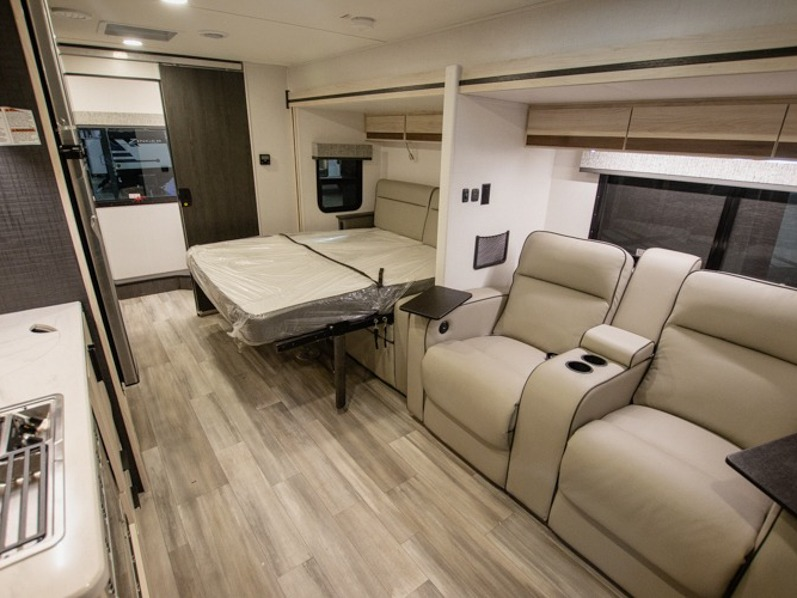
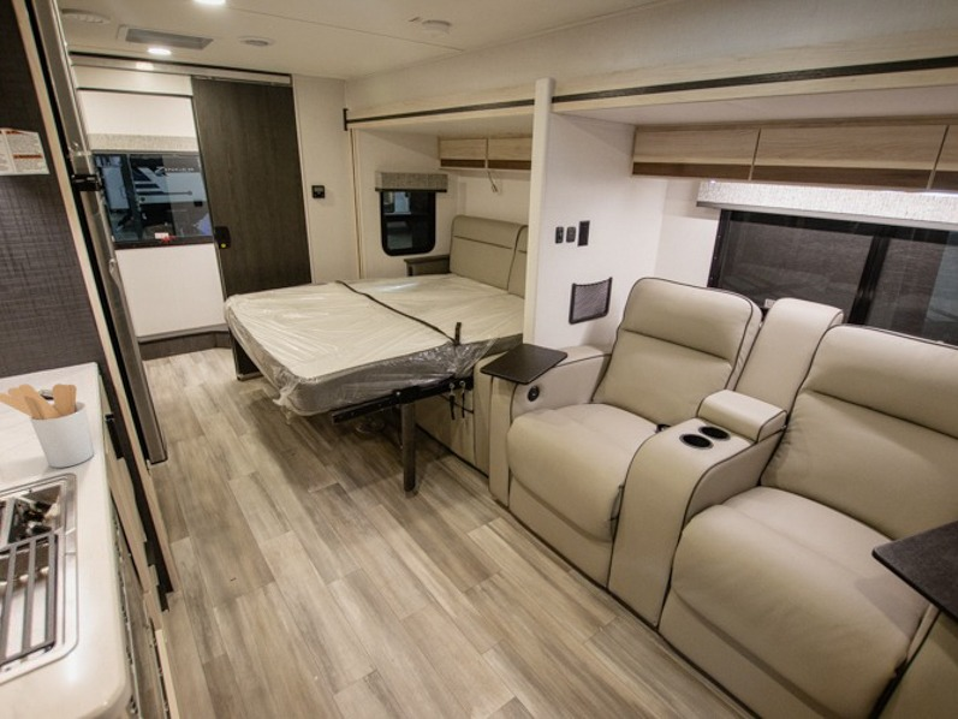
+ utensil holder [0,382,95,469]
